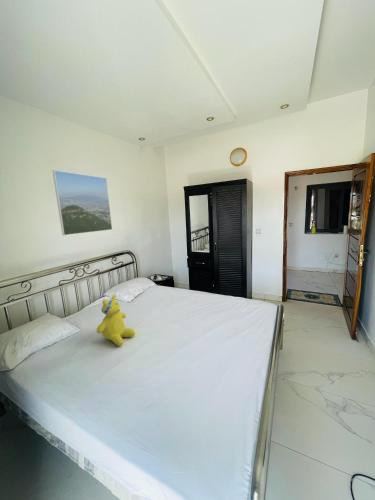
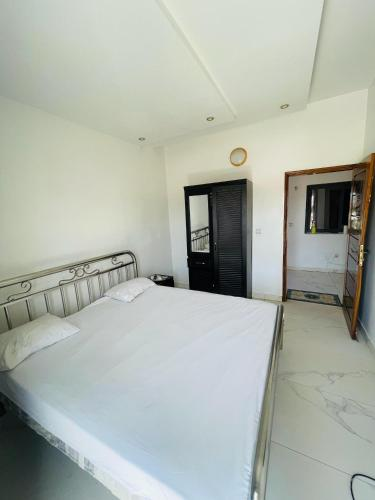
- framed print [52,169,113,236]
- teddy bear [96,294,136,347]
